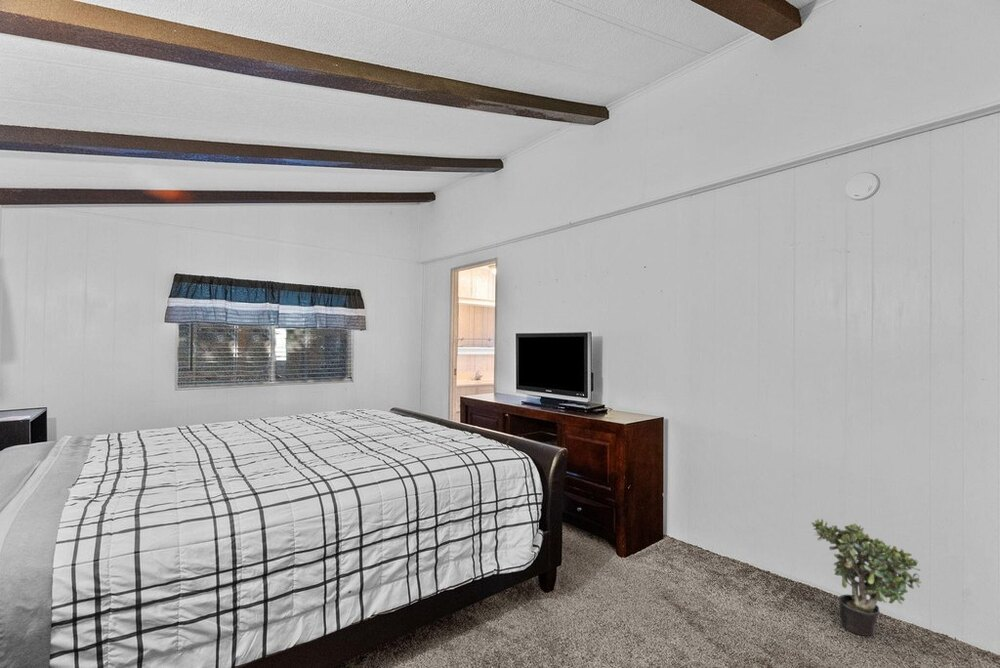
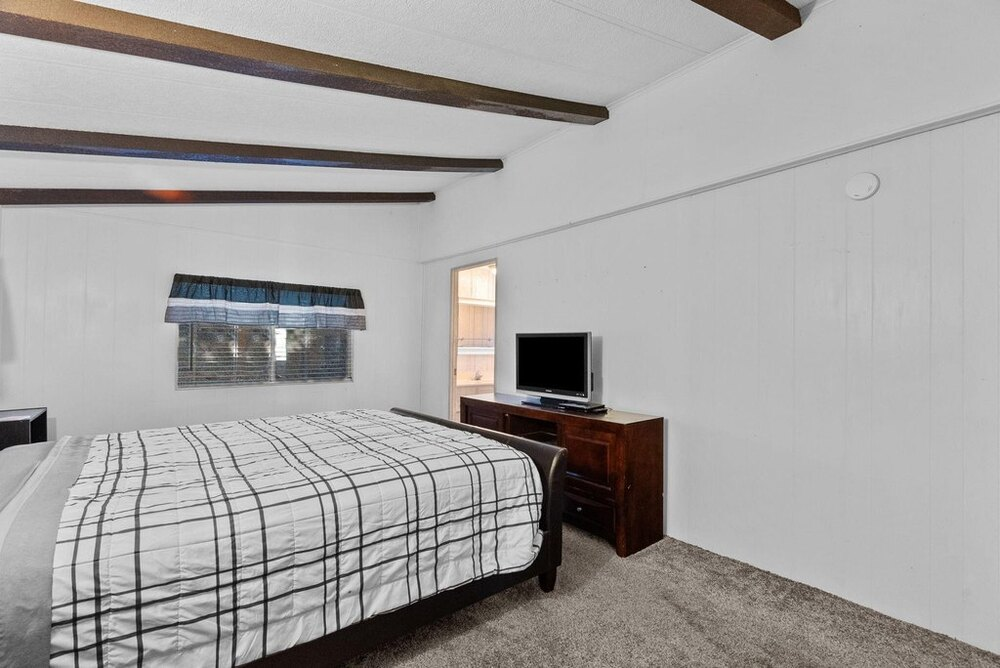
- potted plant [811,518,923,637]
